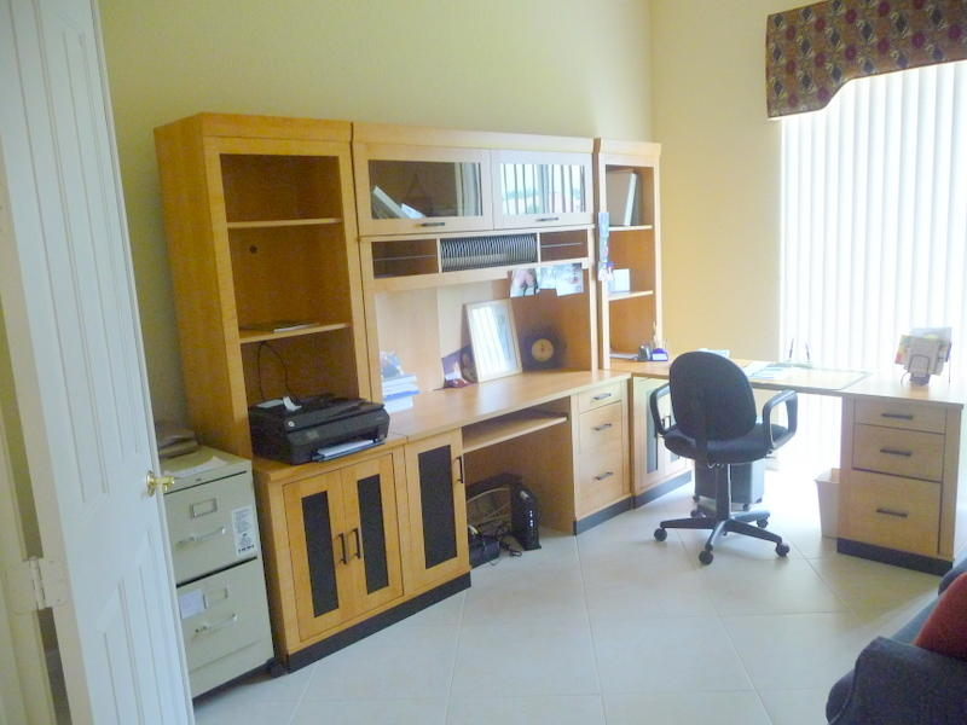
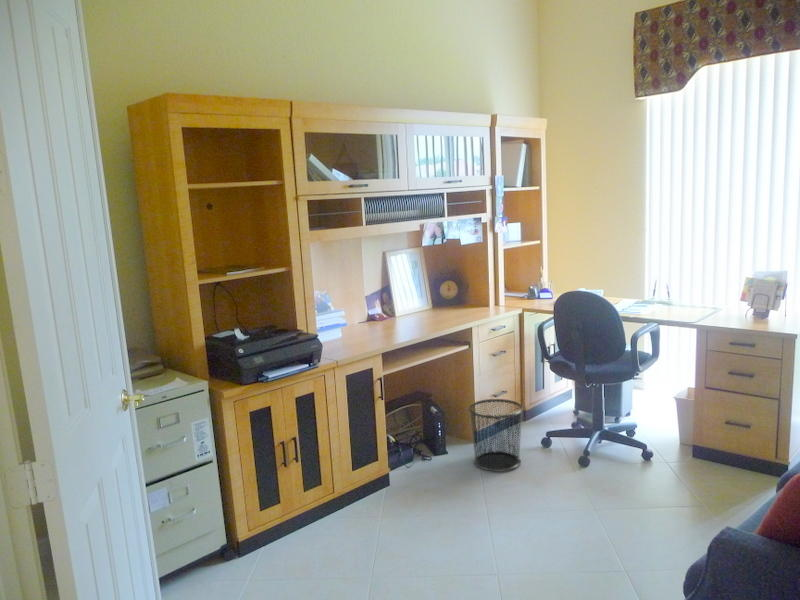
+ waste bin [467,398,524,473]
